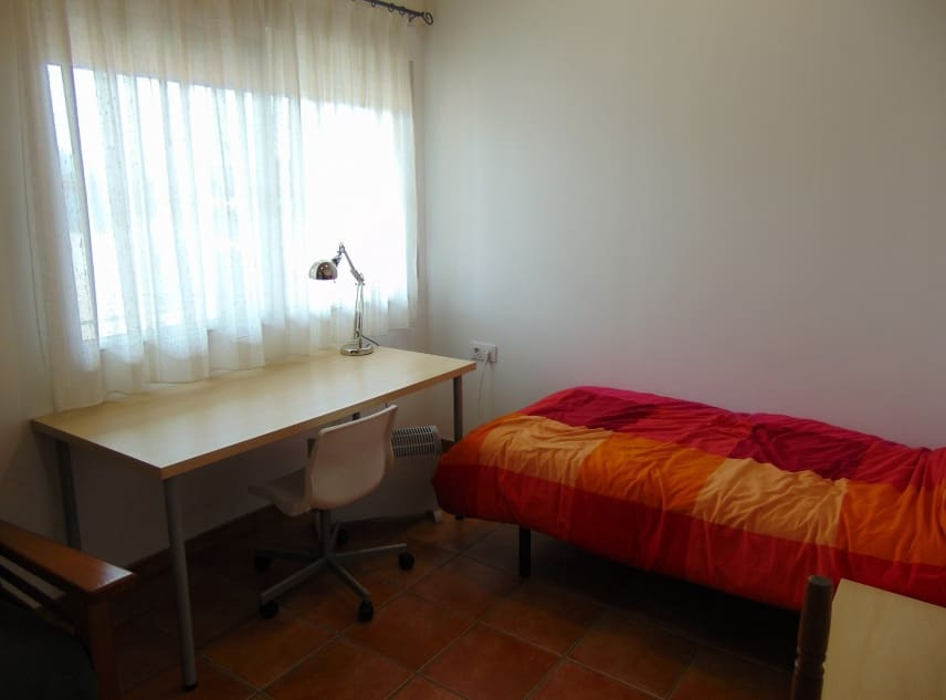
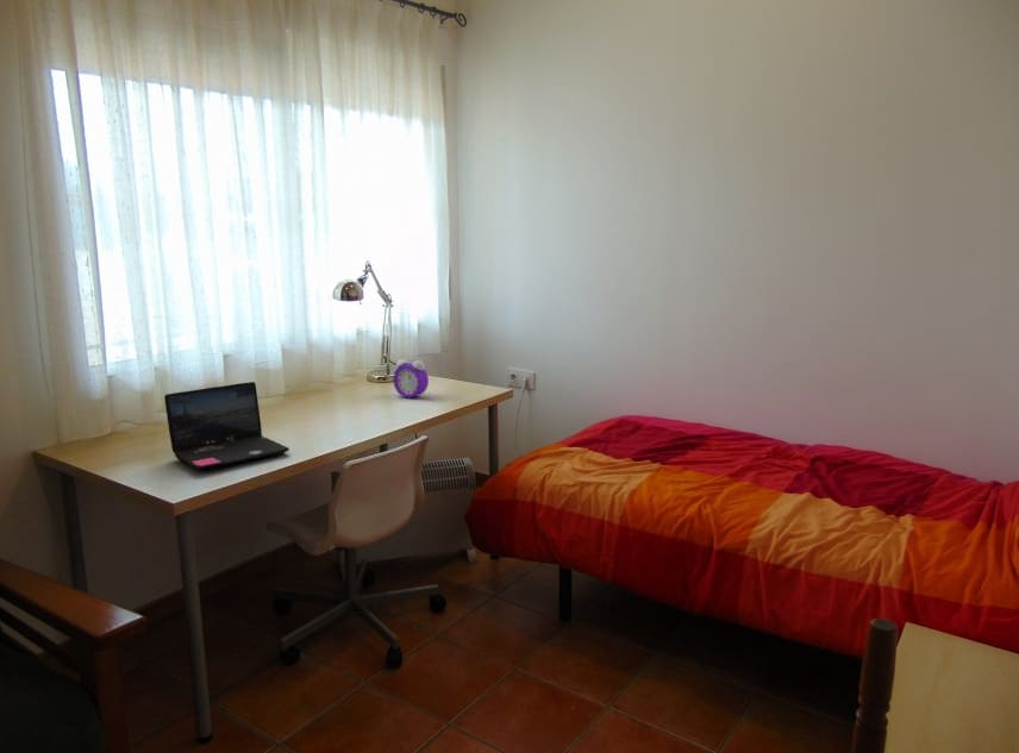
+ alarm clock [392,358,430,399]
+ laptop [163,381,290,470]
